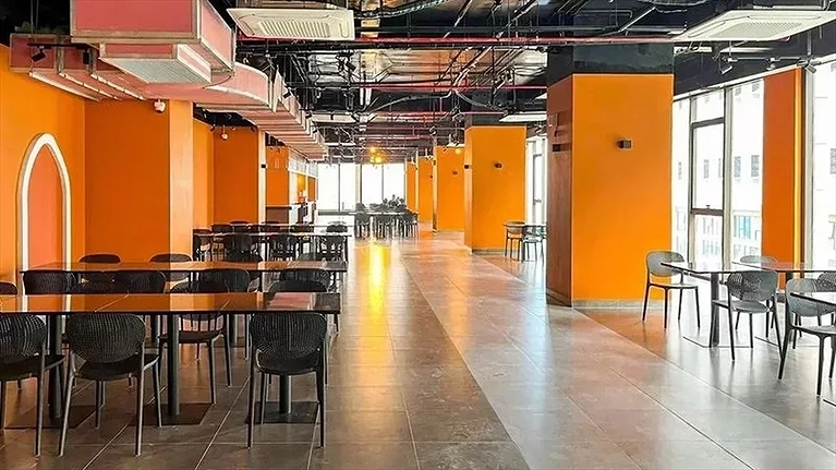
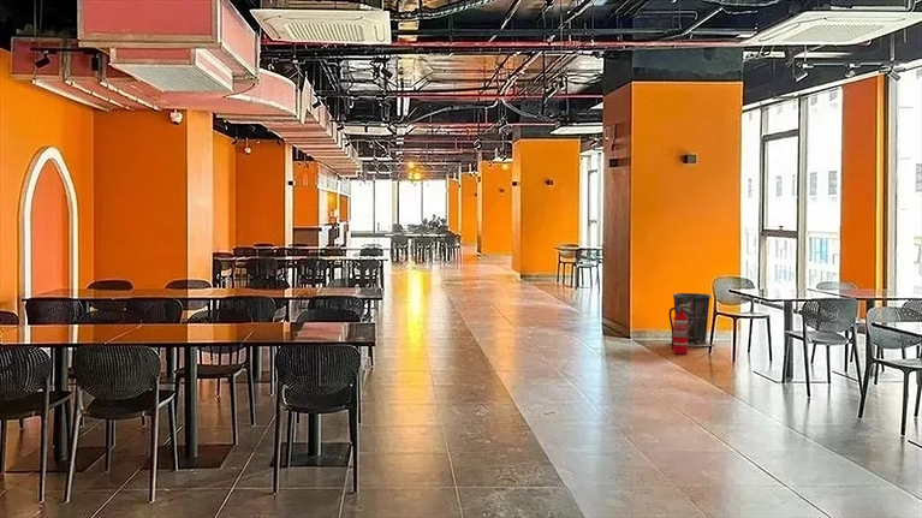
+ trash can [667,292,715,347]
+ fire extinguisher [668,304,691,356]
